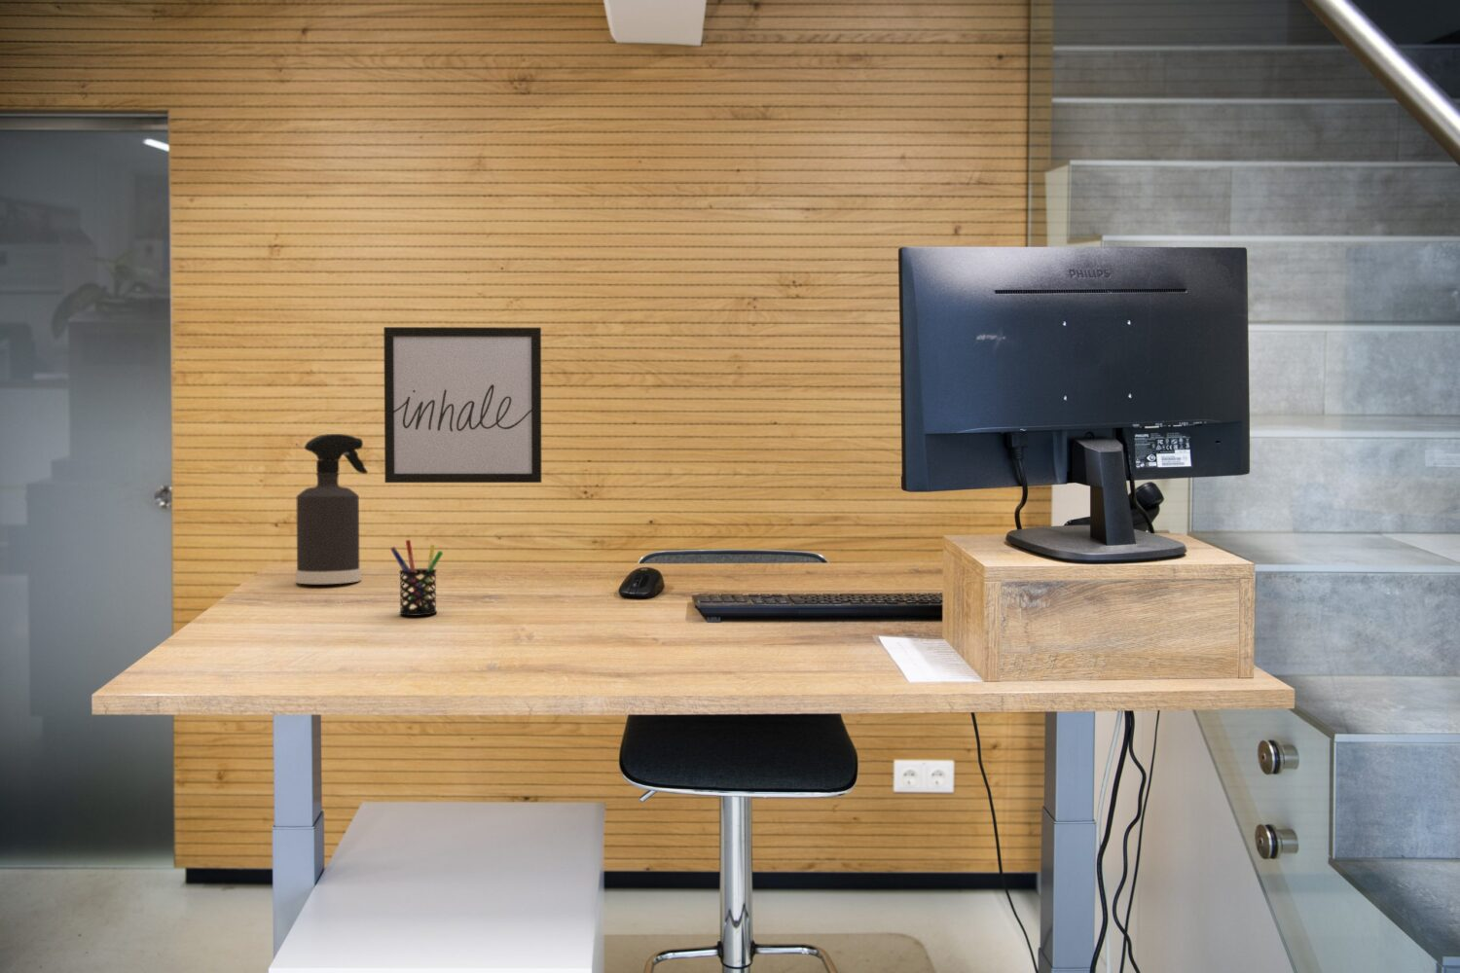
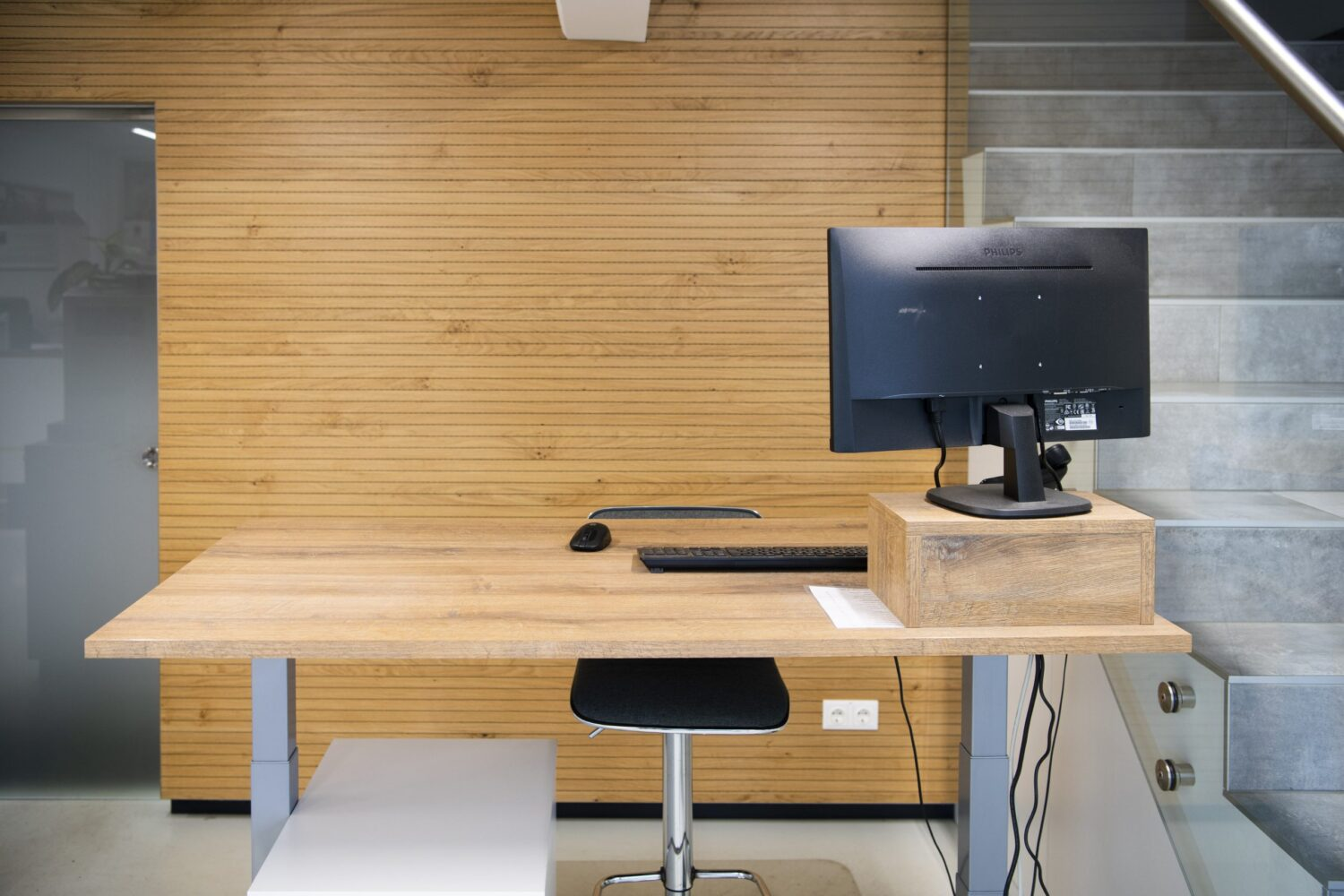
- pen holder [389,539,444,617]
- spray bottle [294,433,369,584]
- wall art [382,326,542,483]
